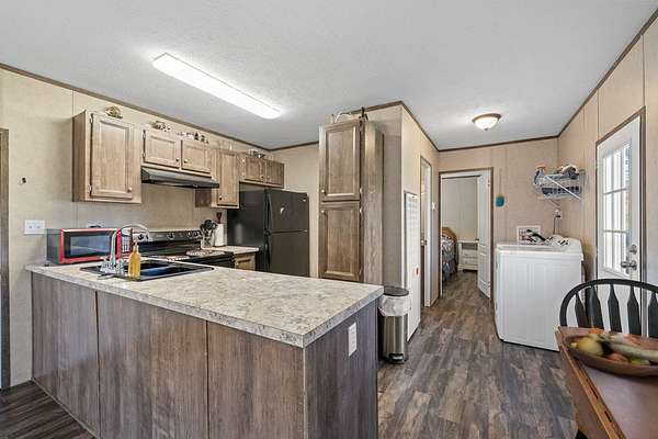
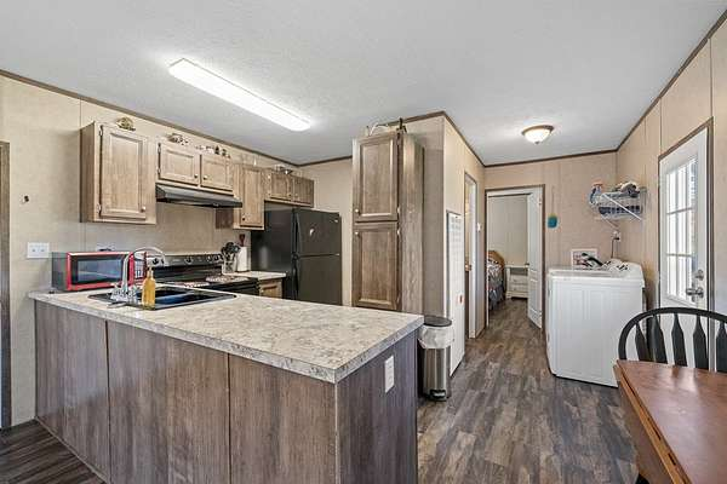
- fruit bowl [561,327,658,378]
